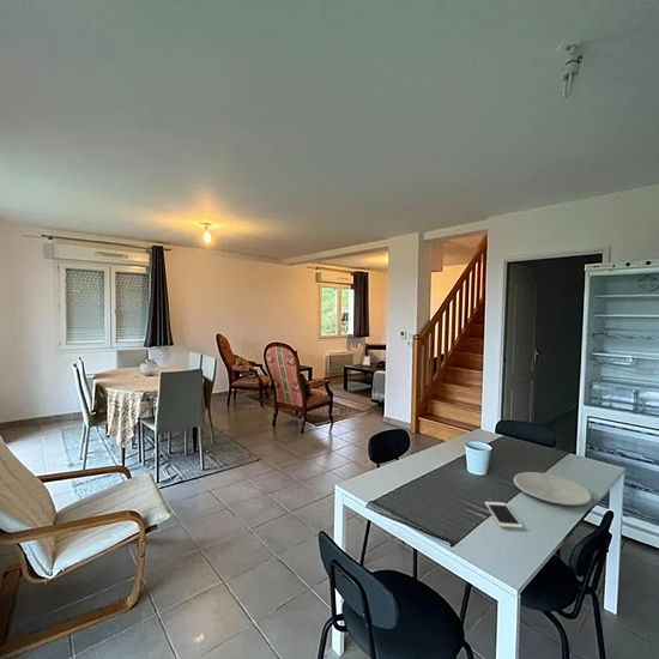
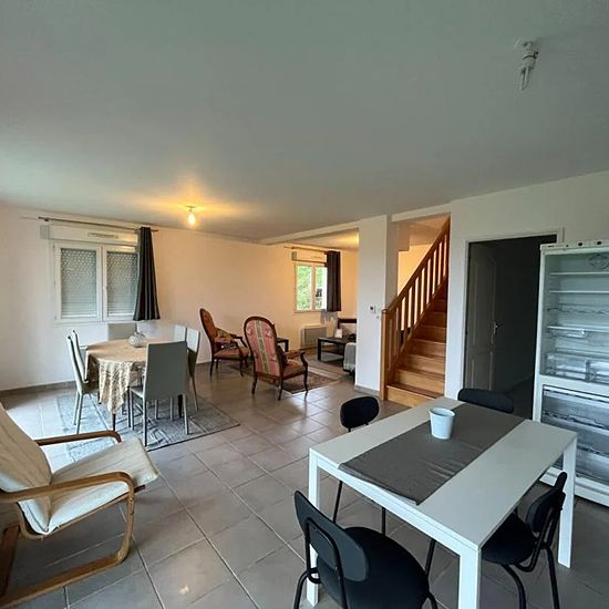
- plate [513,471,593,507]
- cell phone [484,501,524,530]
